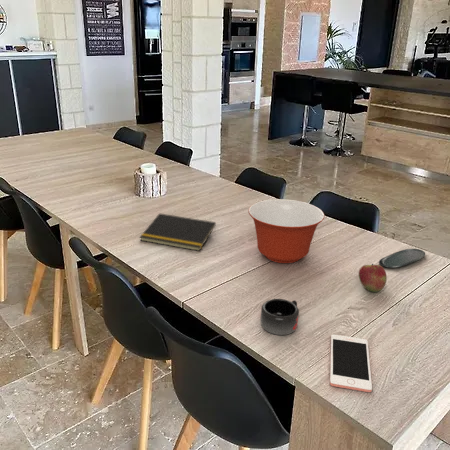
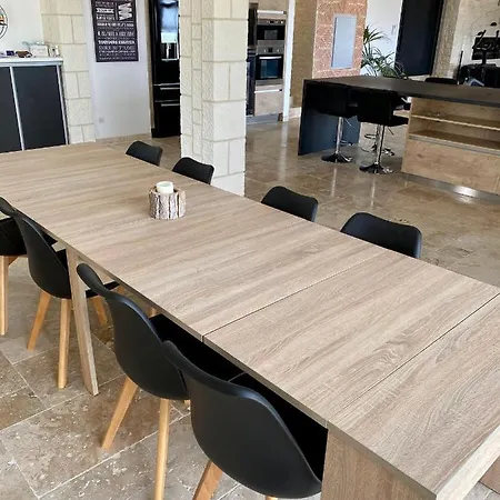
- notepad [139,212,217,252]
- mug [260,298,300,336]
- oval tray [378,248,427,269]
- cell phone [329,334,373,393]
- fruit [358,263,388,293]
- mixing bowl [247,198,325,264]
